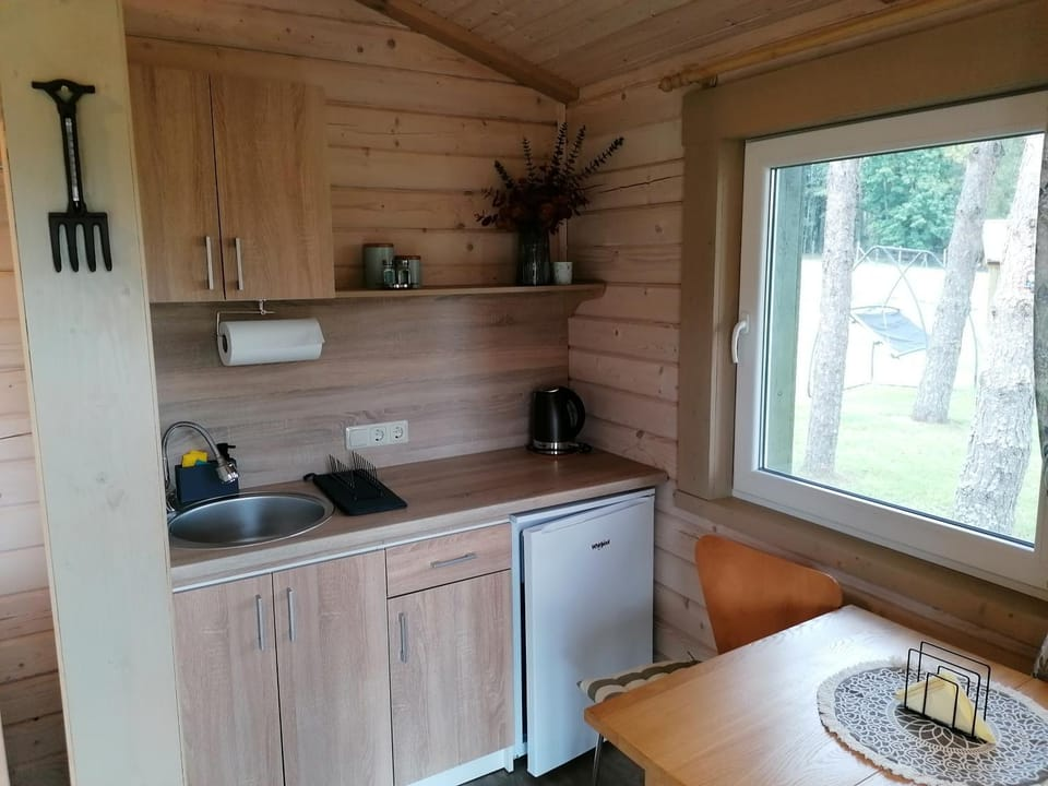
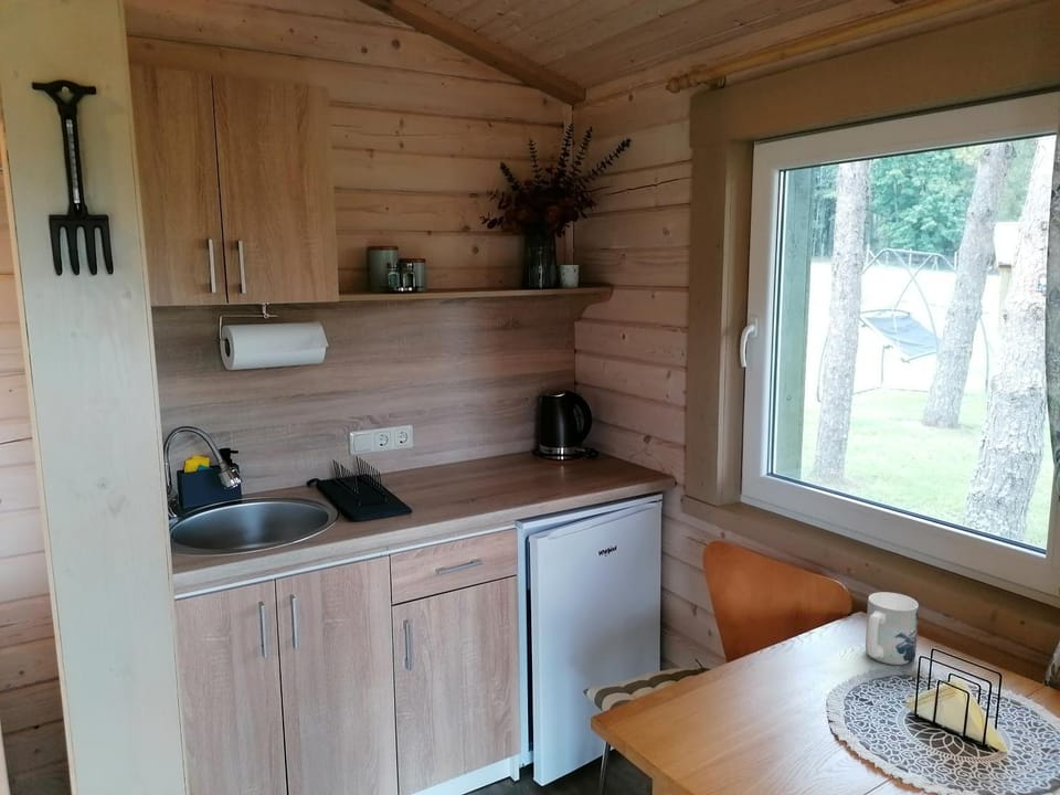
+ mug [865,591,920,666]
